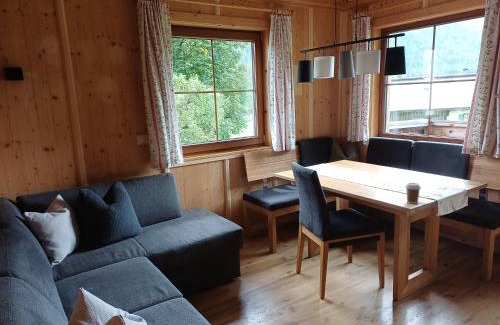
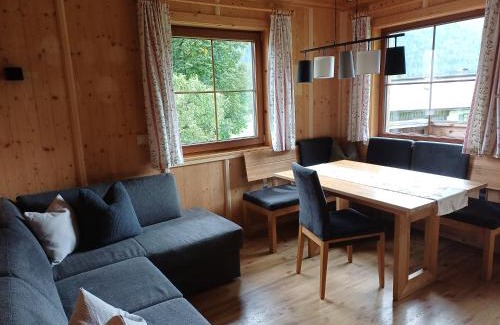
- coffee cup [404,182,422,205]
